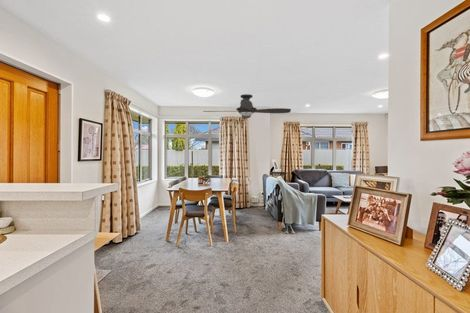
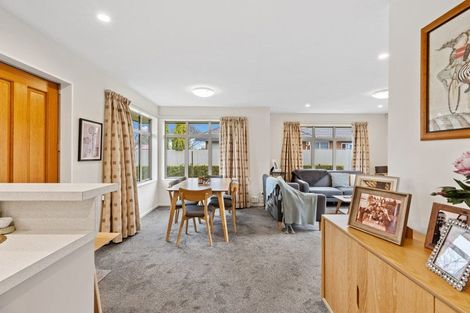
- electric fan [202,93,292,120]
